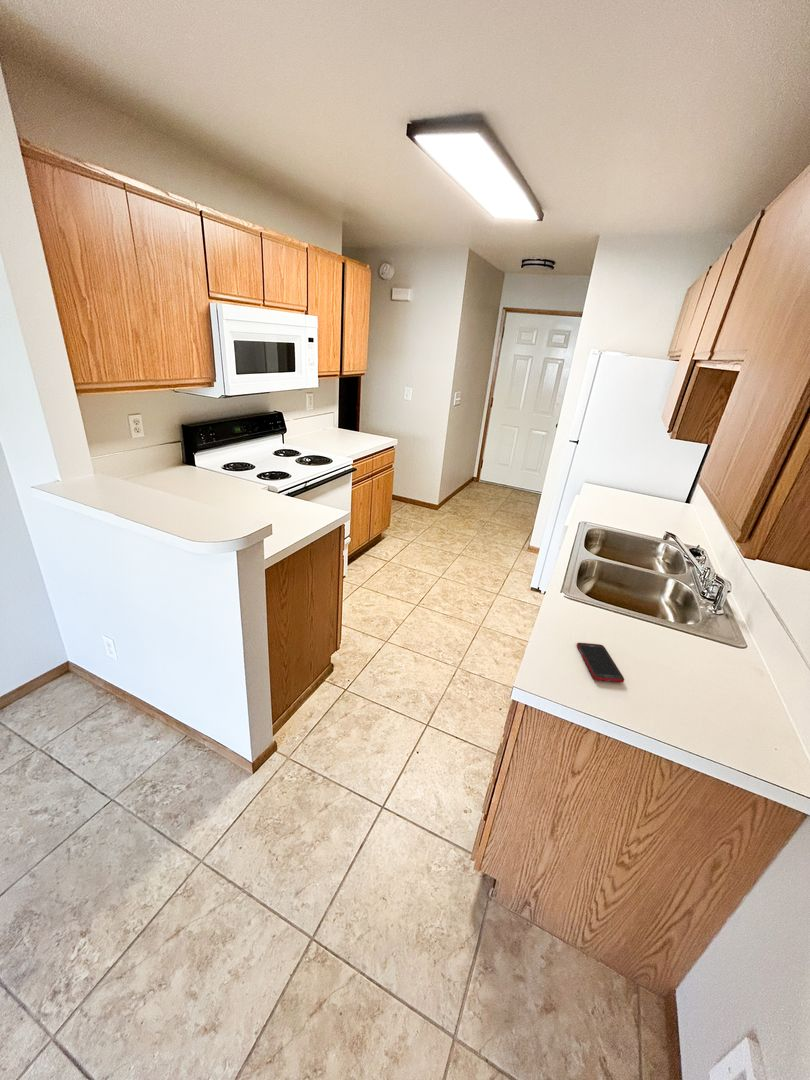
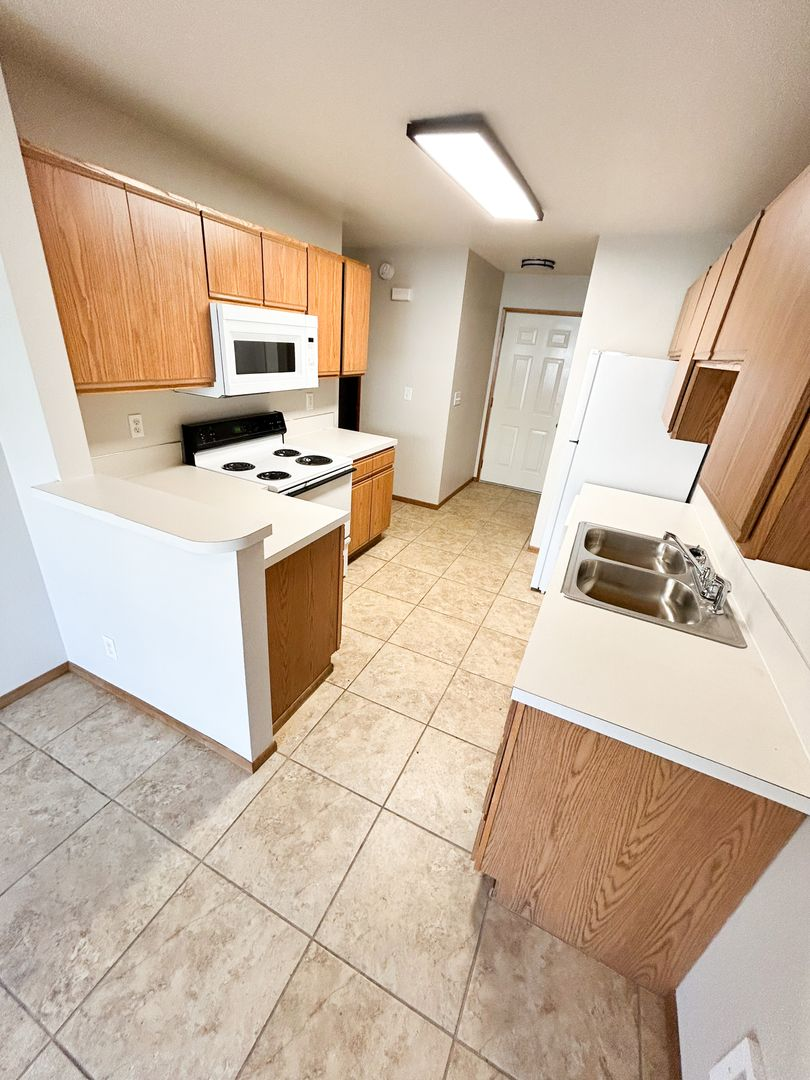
- cell phone [576,642,625,684]
